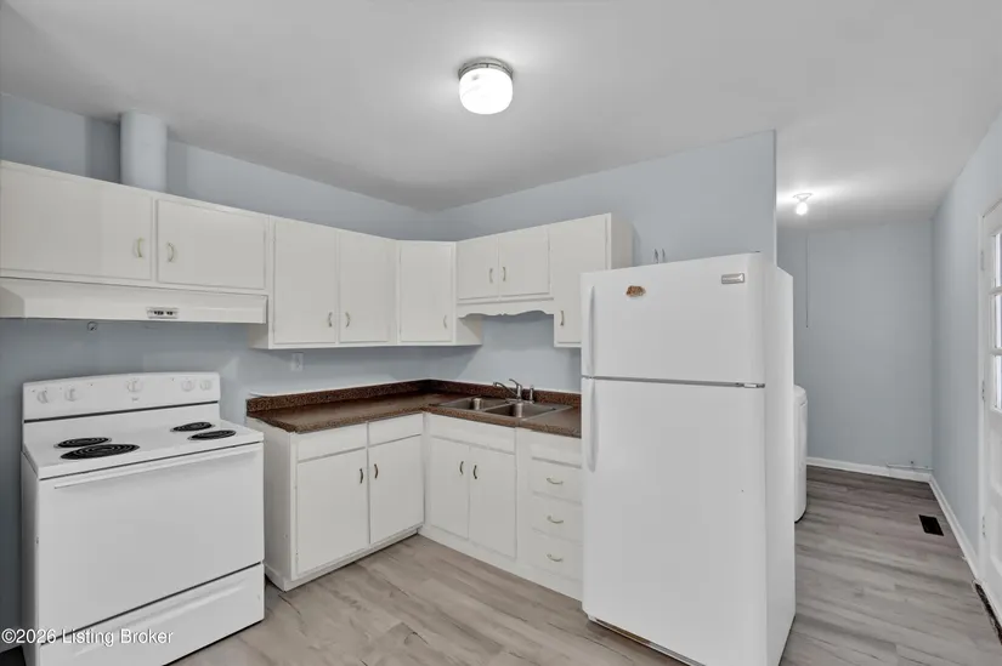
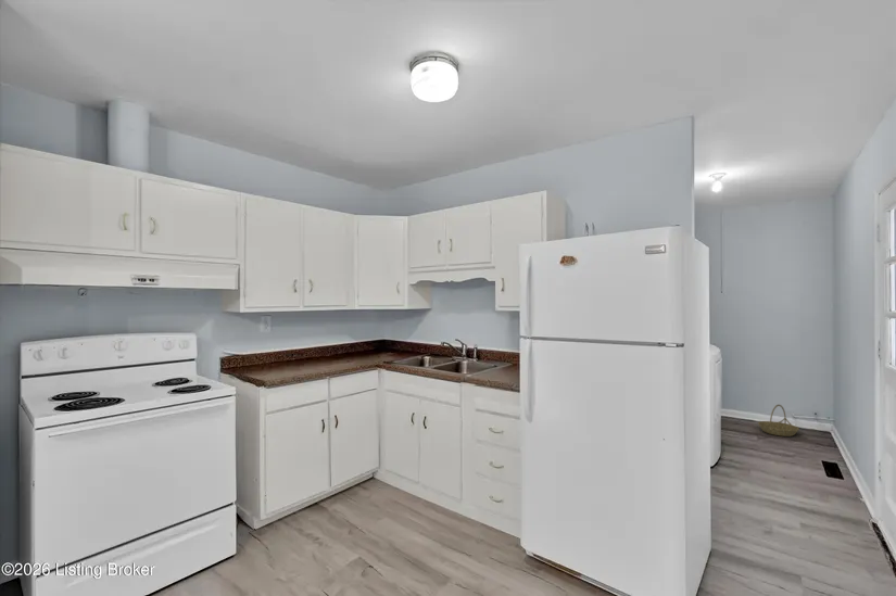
+ basket [757,404,800,438]
